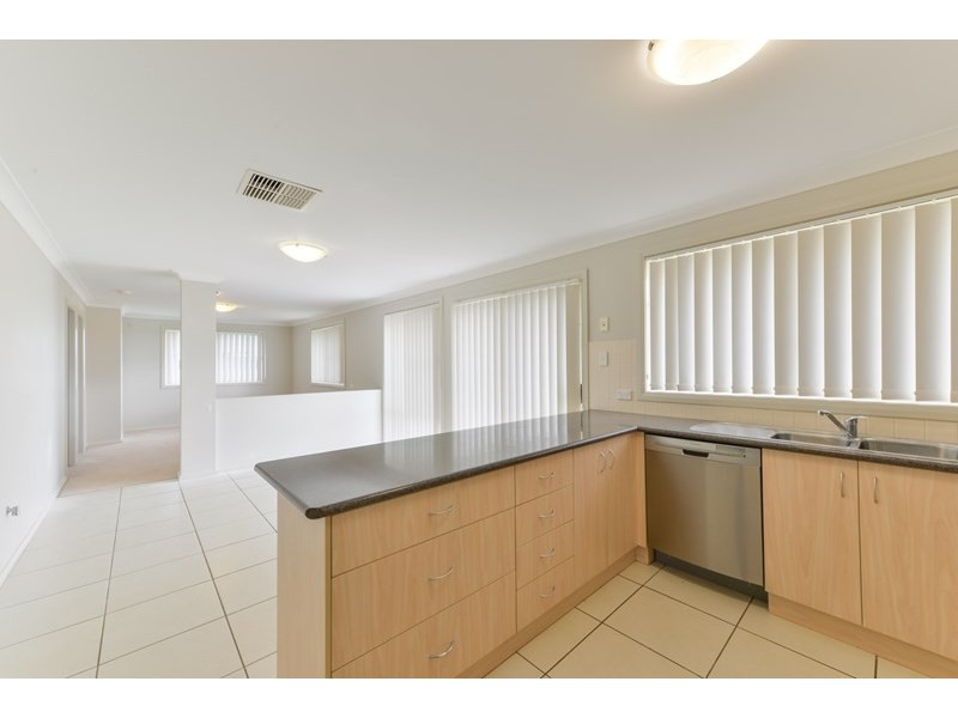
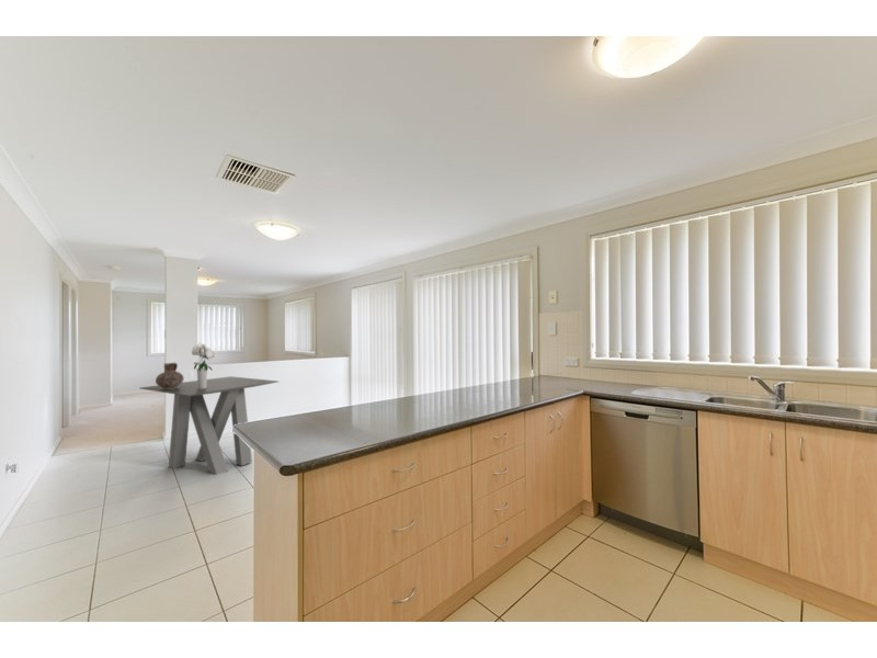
+ dining table [139,375,280,476]
+ ceramic jug [155,362,185,389]
+ bouquet [191,341,216,388]
